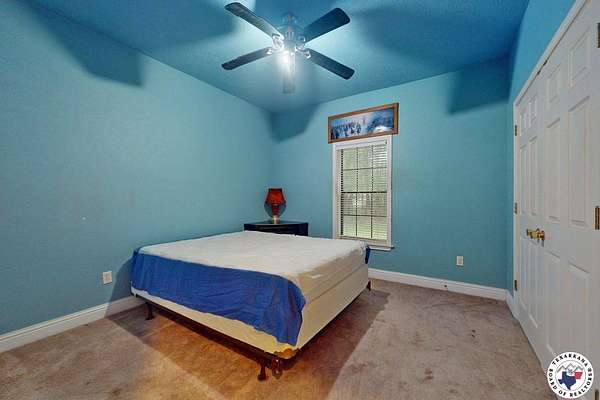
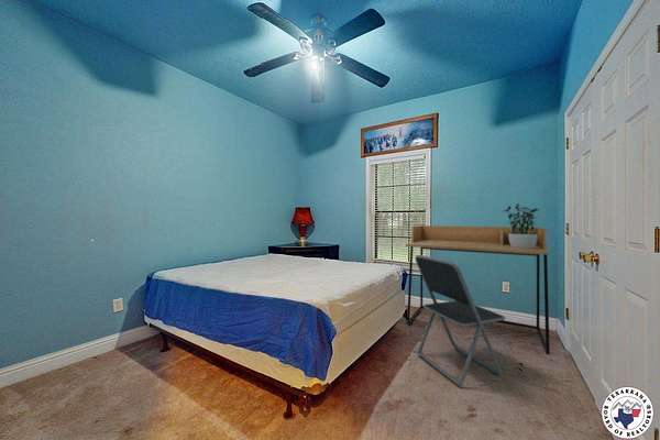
+ potted plant [503,202,541,250]
+ folding chair [415,254,507,388]
+ desk [405,224,551,355]
